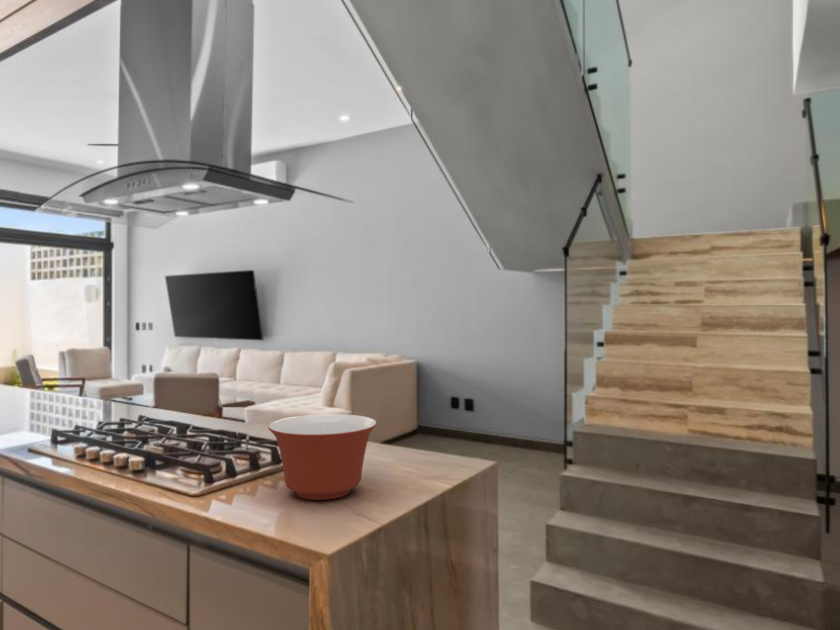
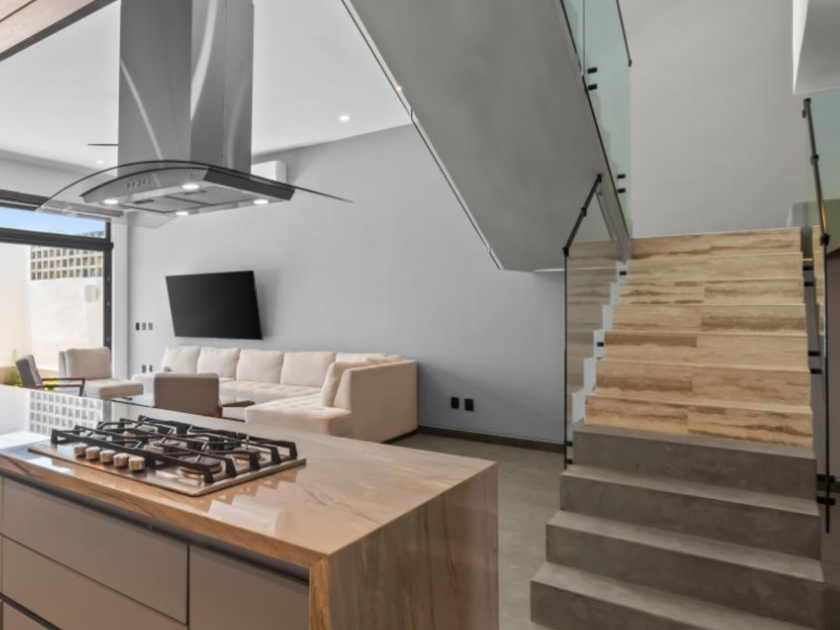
- mixing bowl [267,413,378,501]
